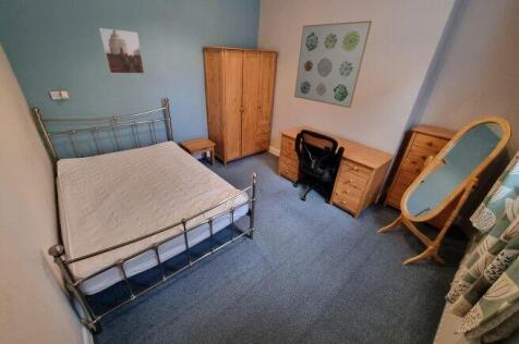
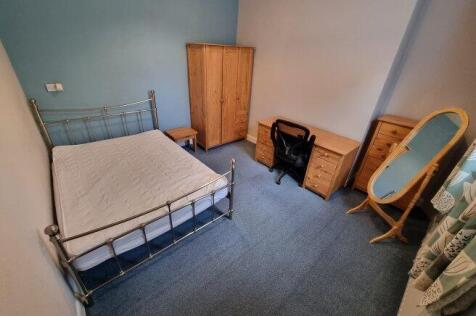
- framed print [98,27,145,75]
- wall art [293,20,373,109]
